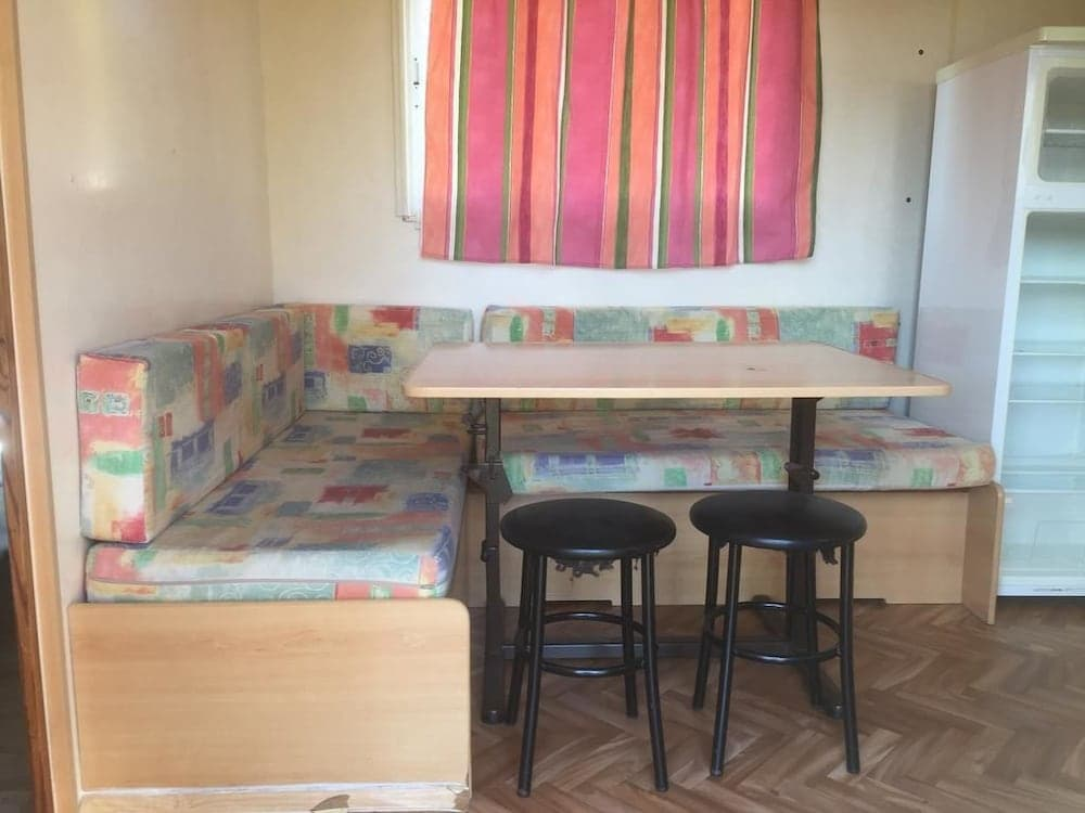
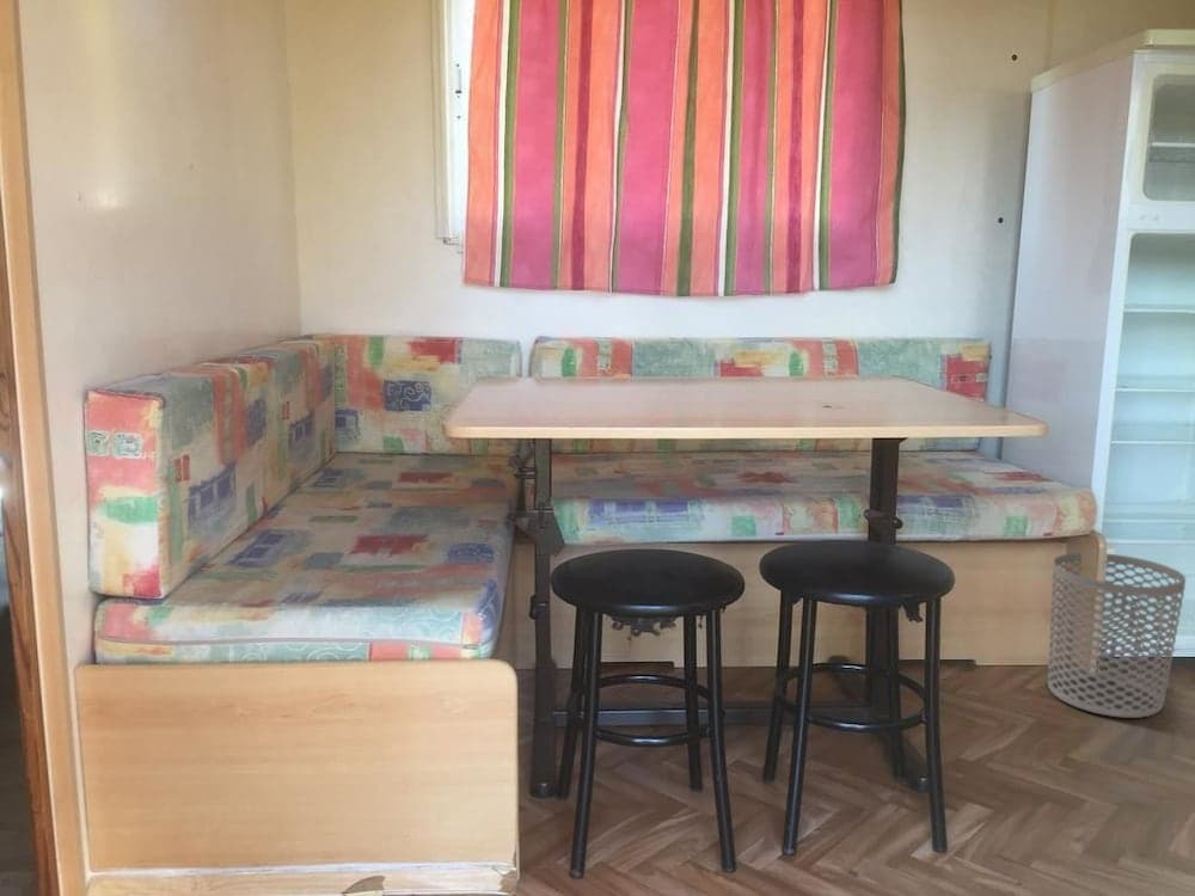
+ waste bin [1047,552,1187,719]
